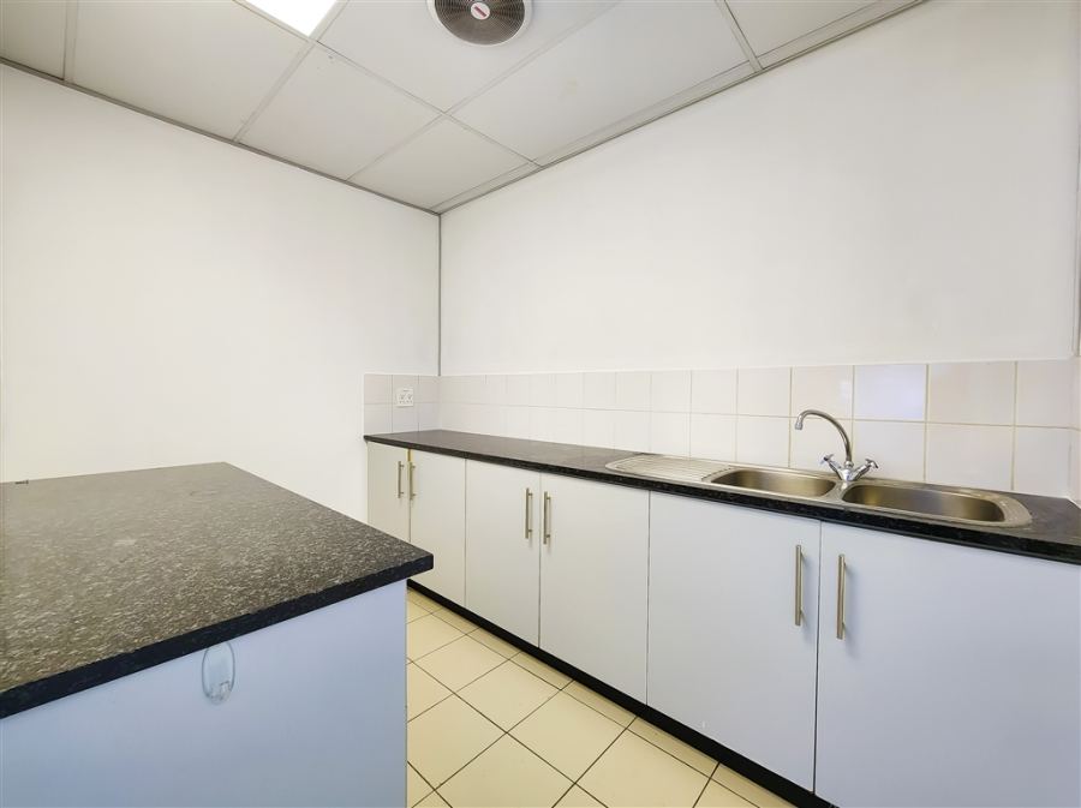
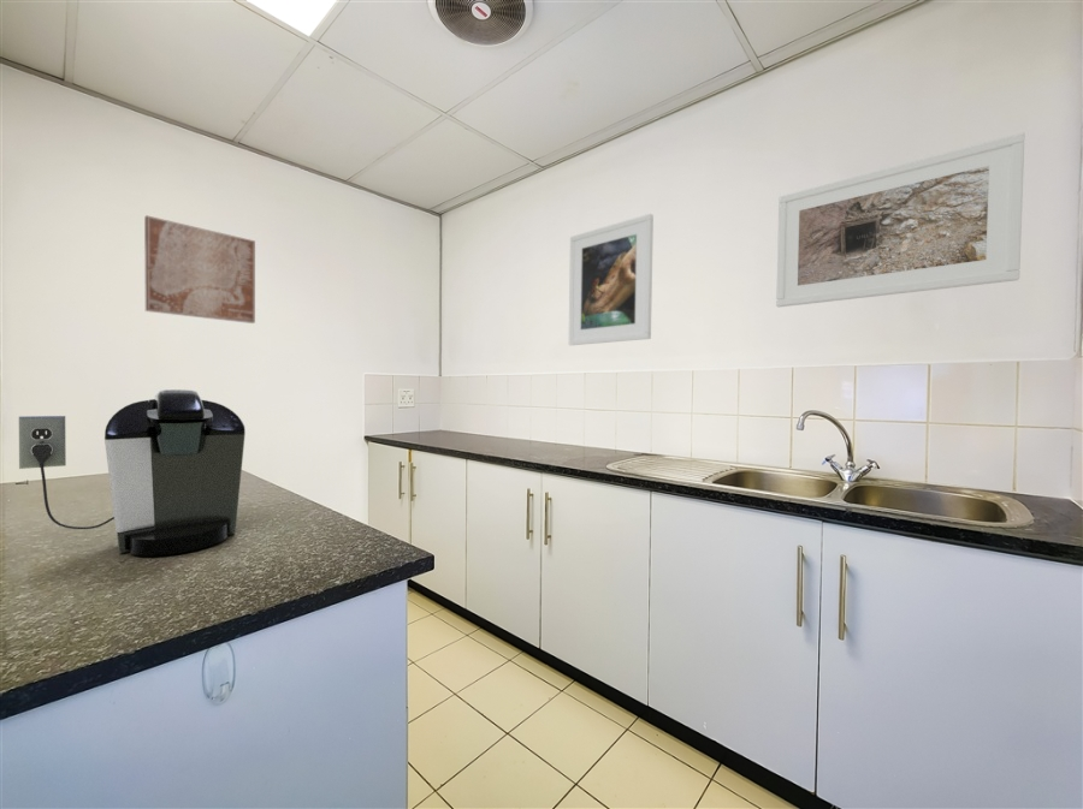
+ wall art [143,214,256,325]
+ coffee maker [18,388,247,557]
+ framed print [775,132,1025,308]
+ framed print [568,213,655,346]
